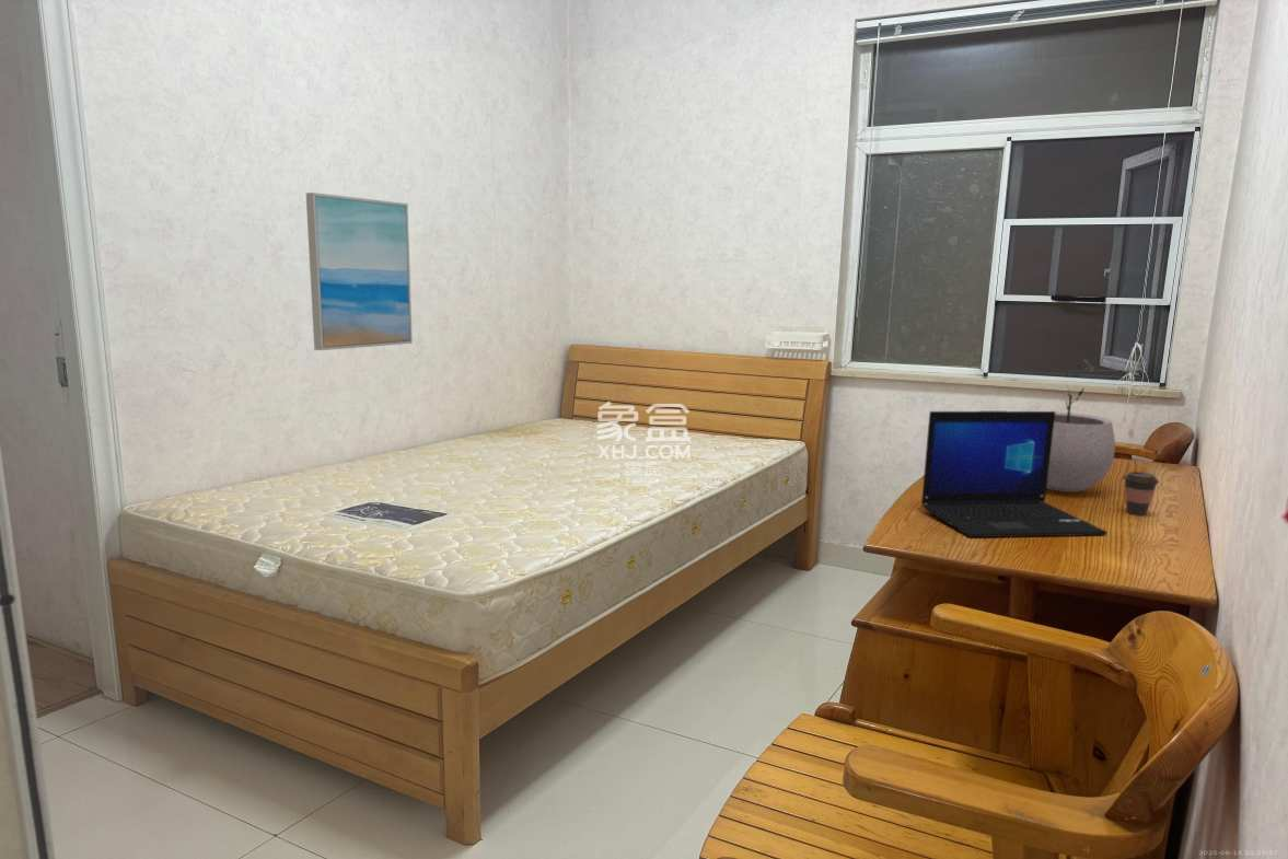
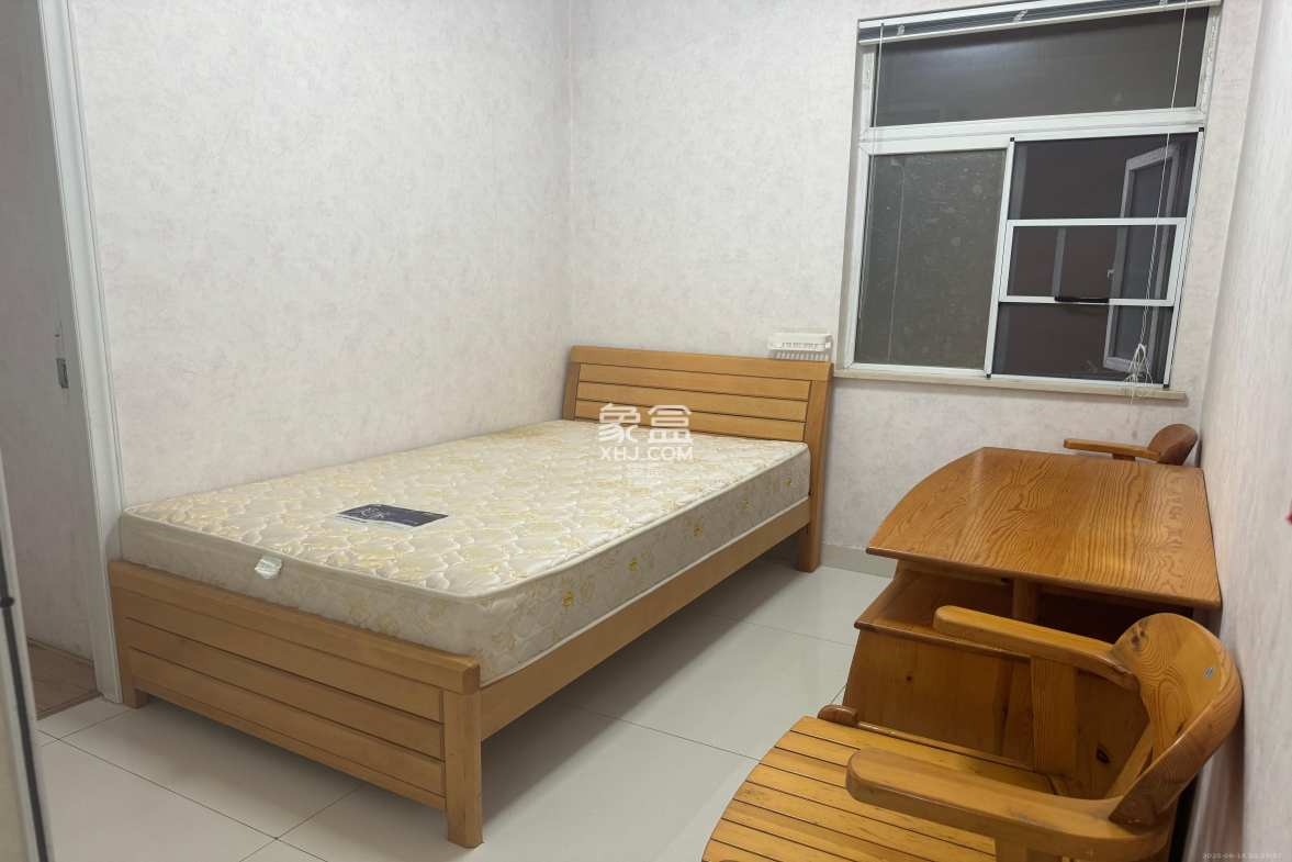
- plant pot [1046,384,1116,494]
- coffee cup [1123,471,1160,516]
- laptop [920,410,1109,538]
- wall art [305,191,414,351]
